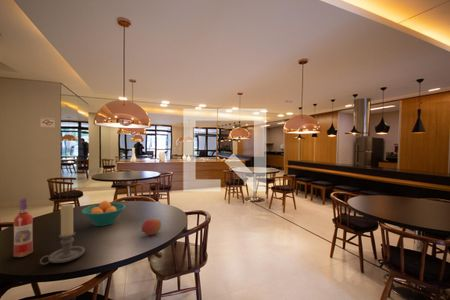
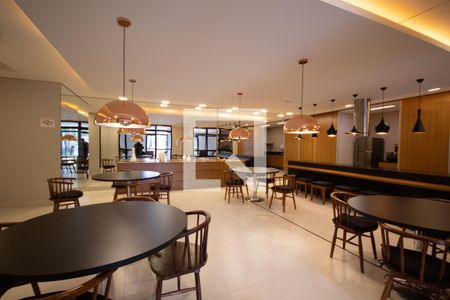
- fruit [140,218,162,236]
- candle holder [39,203,86,266]
- fruit bowl [81,200,127,227]
- wine bottle [13,197,34,258]
